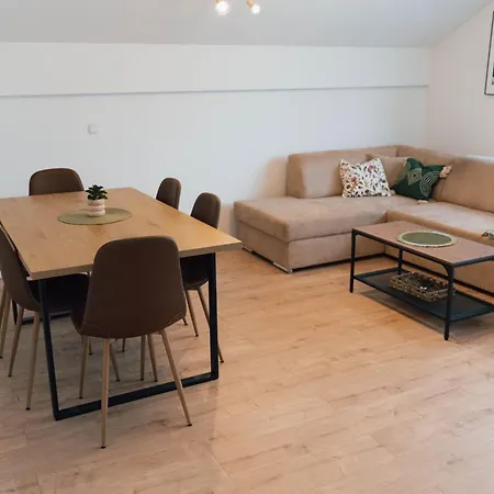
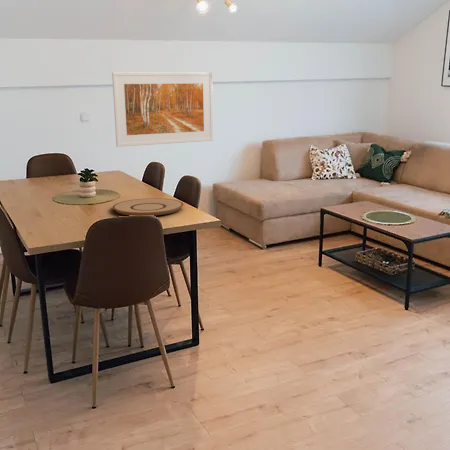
+ plate [112,197,185,216]
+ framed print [111,72,214,148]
